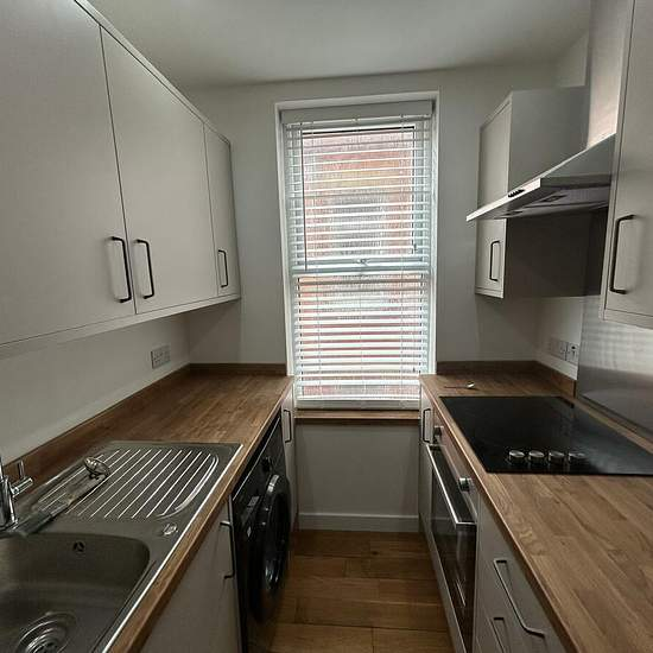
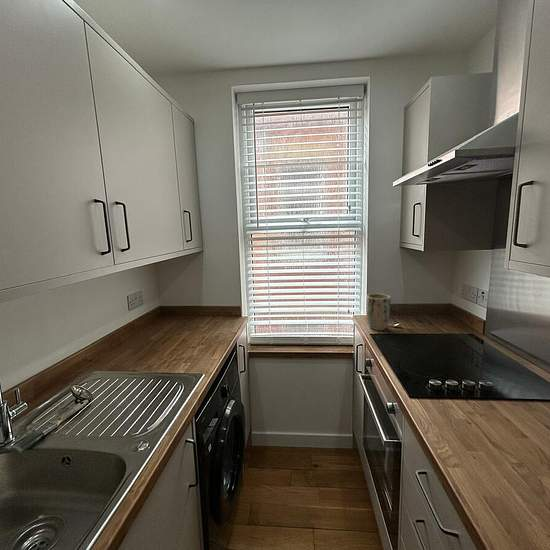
+ plant pot [365,293,392,331]
